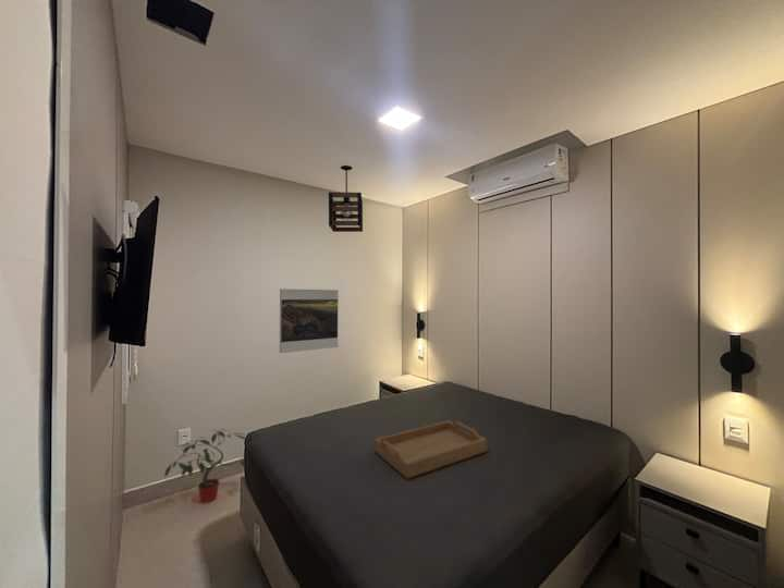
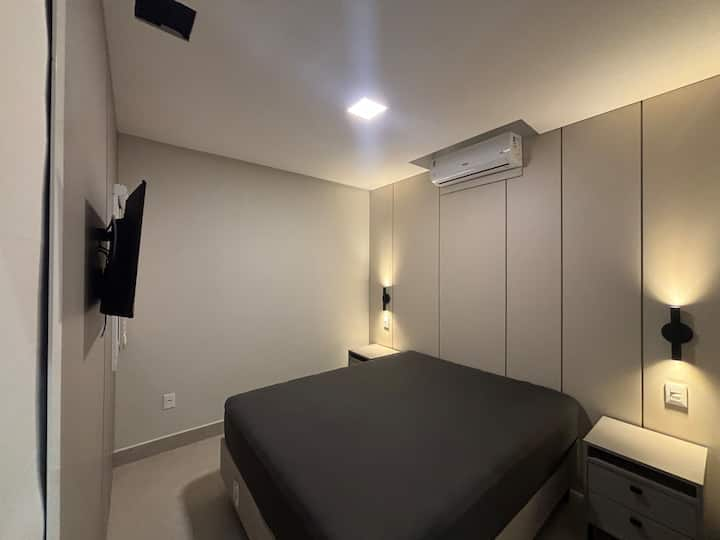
- serving tray [373,419,488,480]
- potted plant [163,428,246,504]
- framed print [279,287,340,354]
- pendant light [328,164,364,233]
